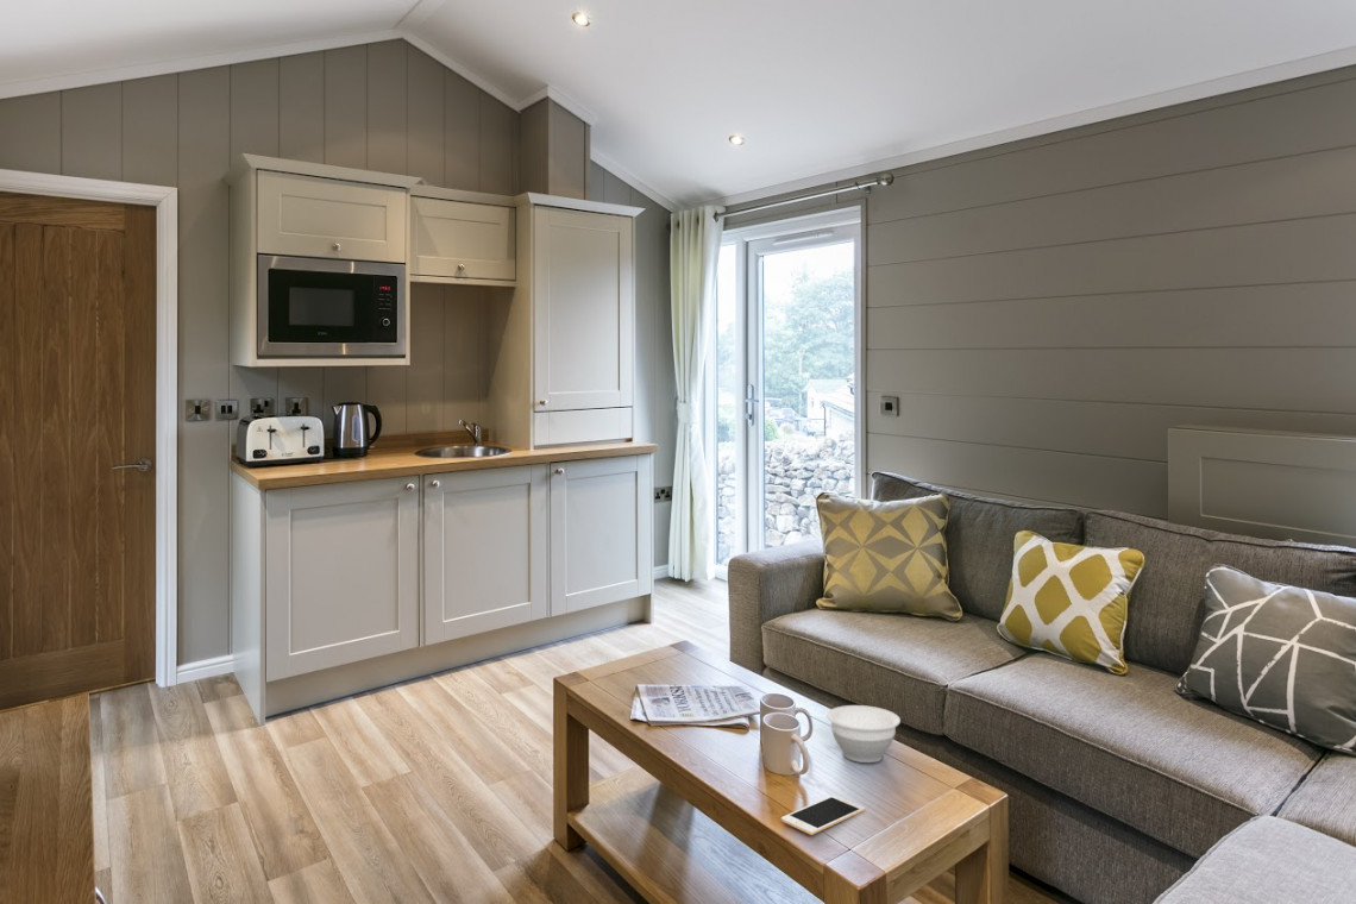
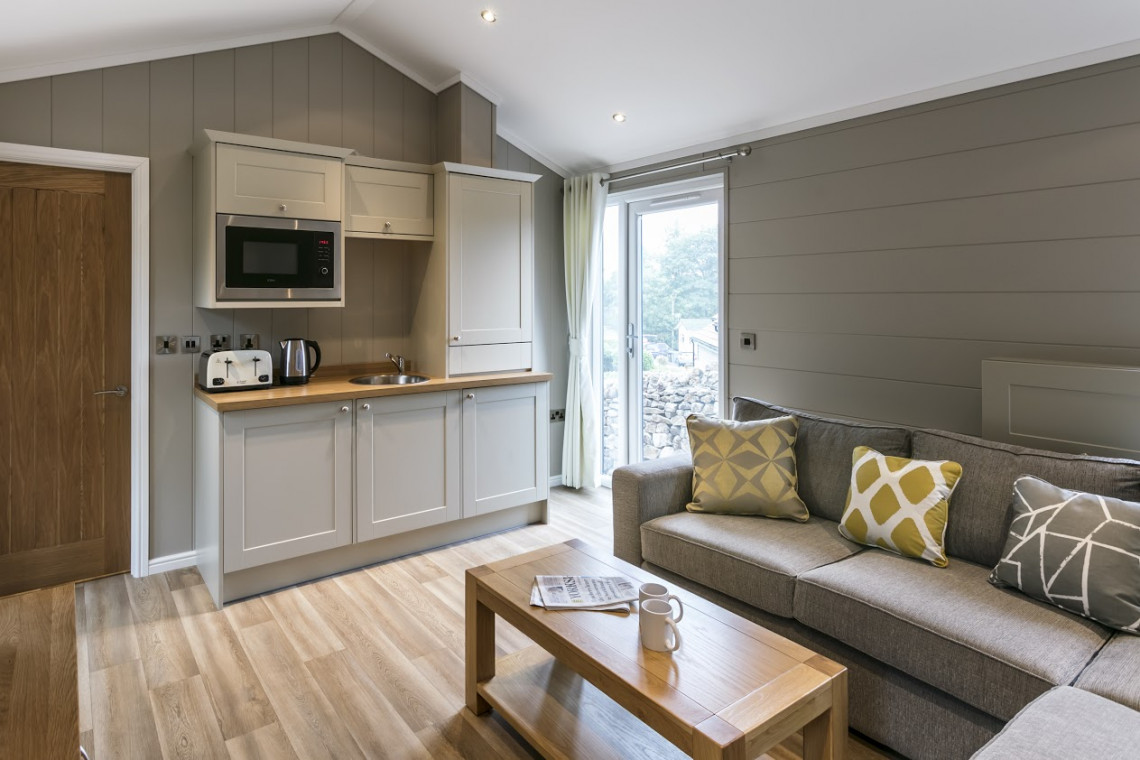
- bowl [825,704,902,764]
- cell phone [780,796,866,836]
